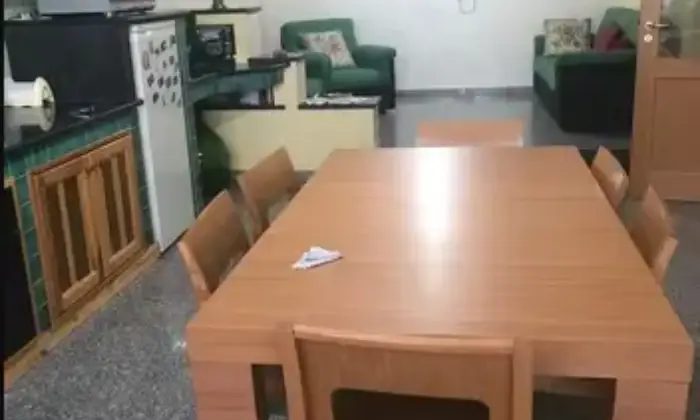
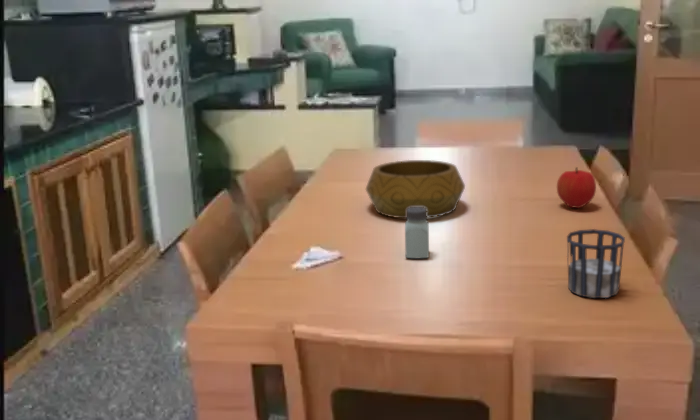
+ cup [566,228,626,299]
+ saltshaker [404,207,430,259]
+ decorative bowl [365,159,466,219]
+ fruit [556,166,597,209]
